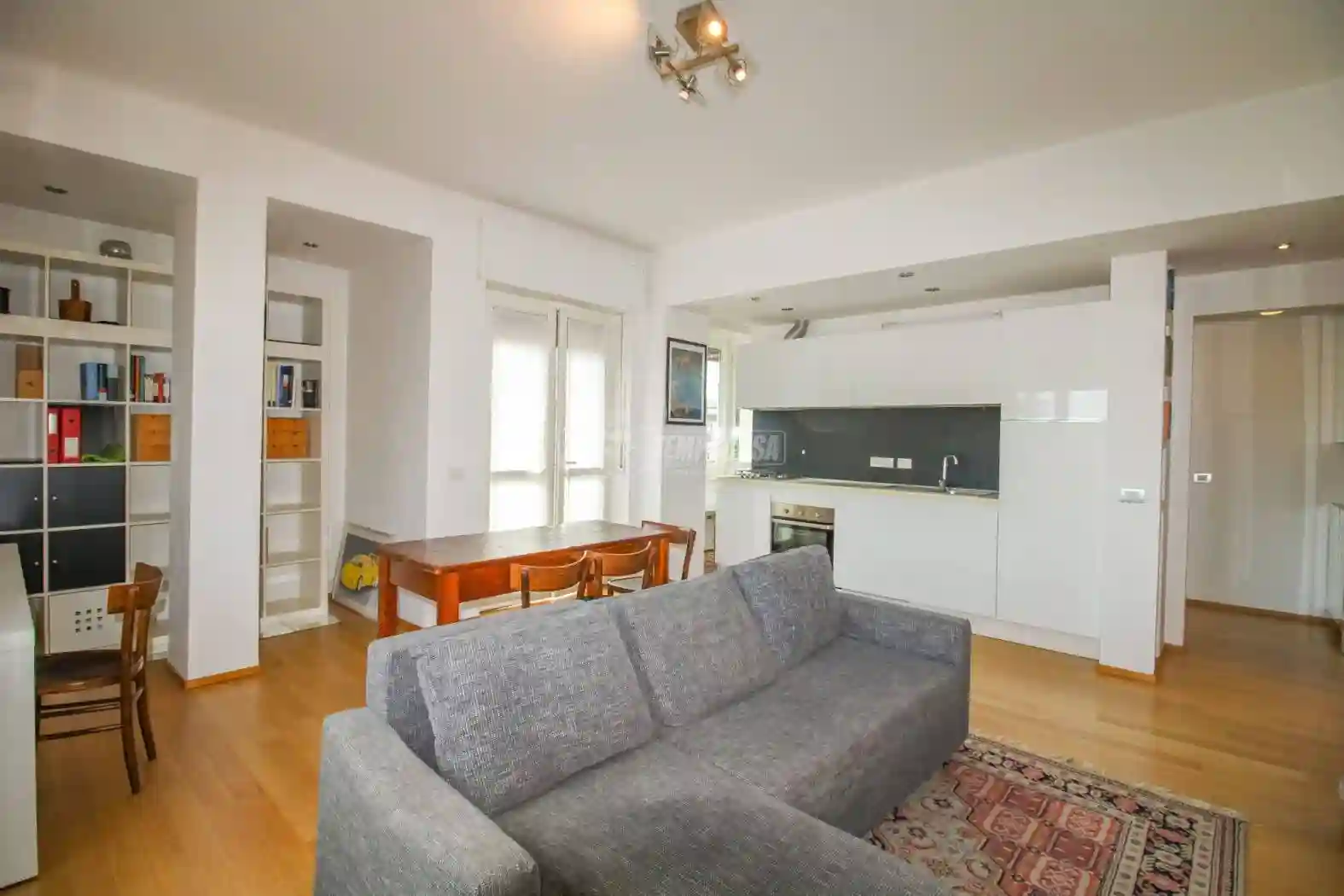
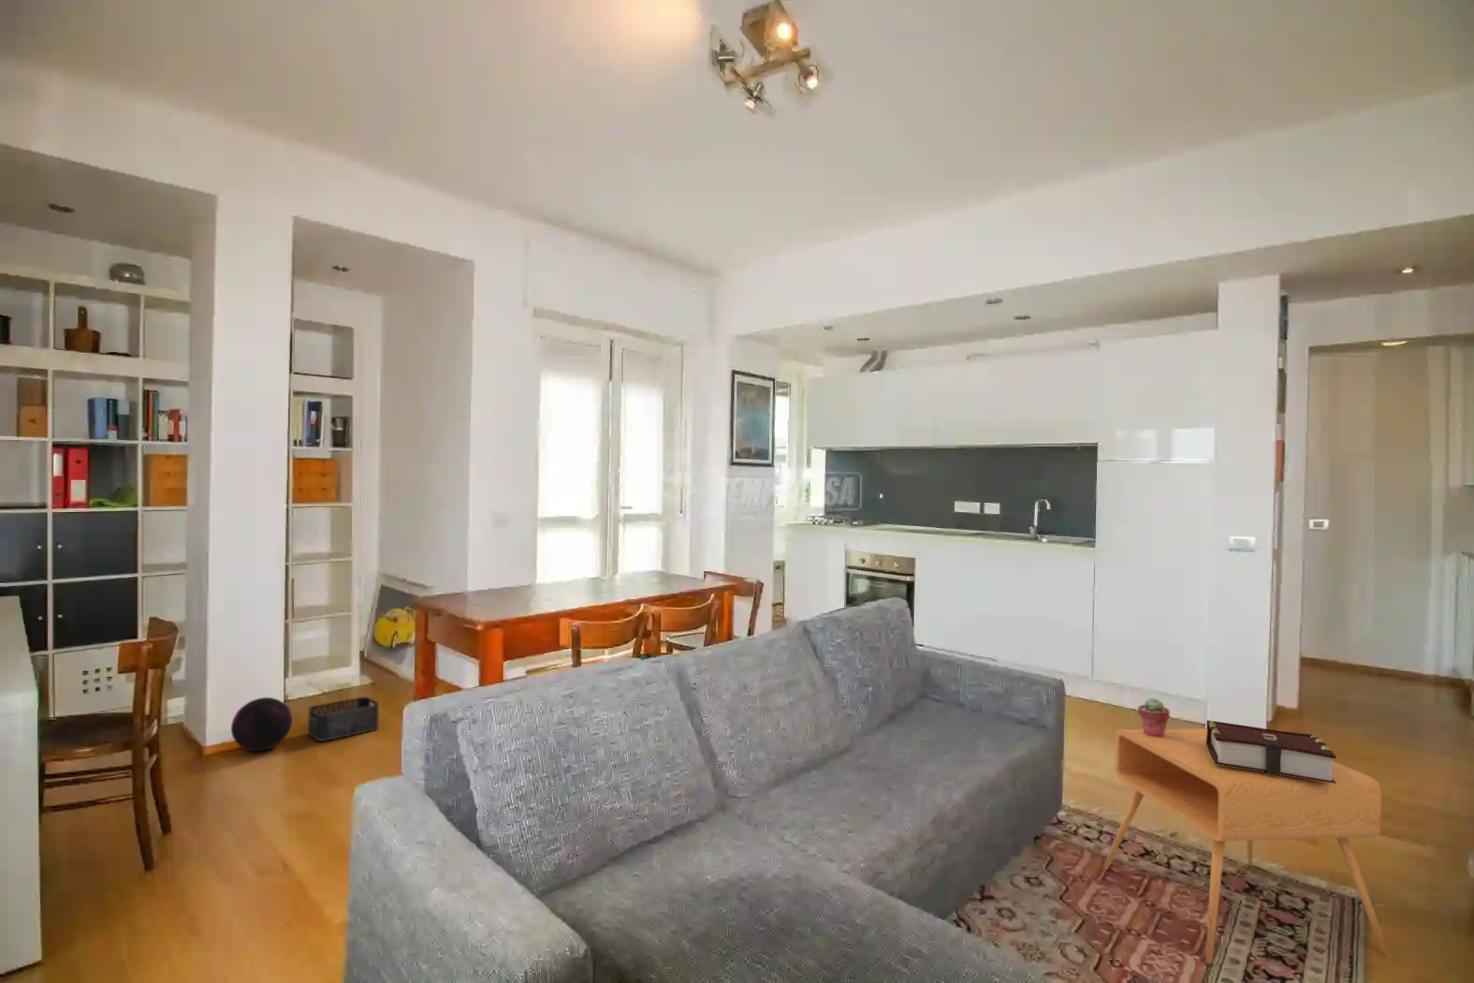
+ storage bin [307,696,379,743]
+ potted succulent [1137,698,1171,737]
+ side table [1102,727,1391,964]
+ book [1205,719,1337,783]
+ ball [230,697,293,752]
